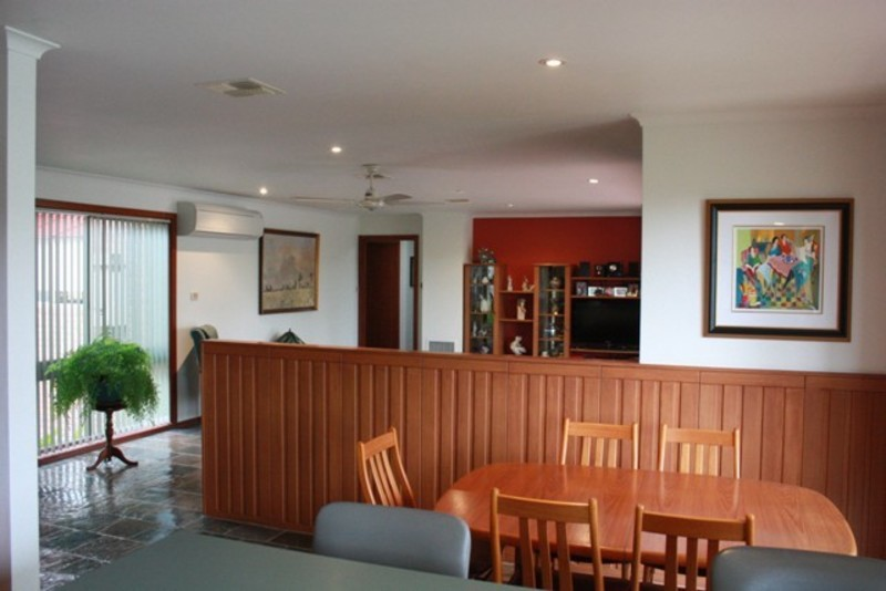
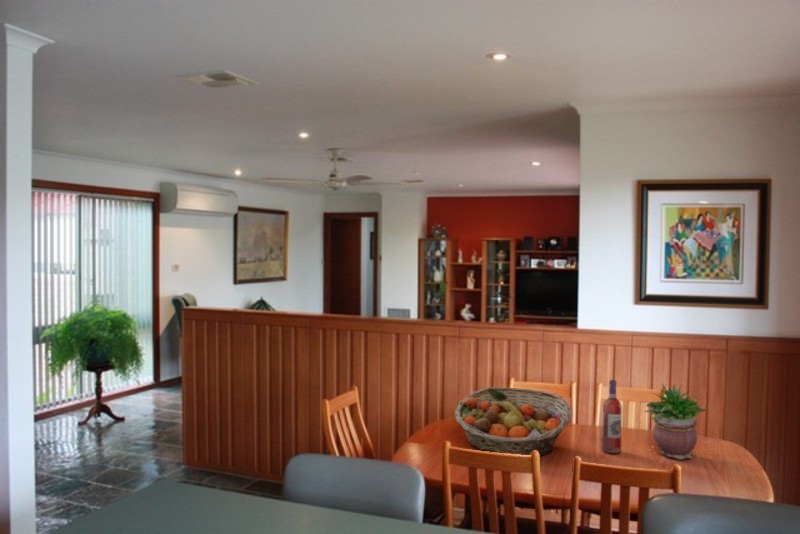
+ fruit basket [454,386,572,456]
+ potted plant [644,382,708,461]
+ wine bottle [601,379,623,455]
